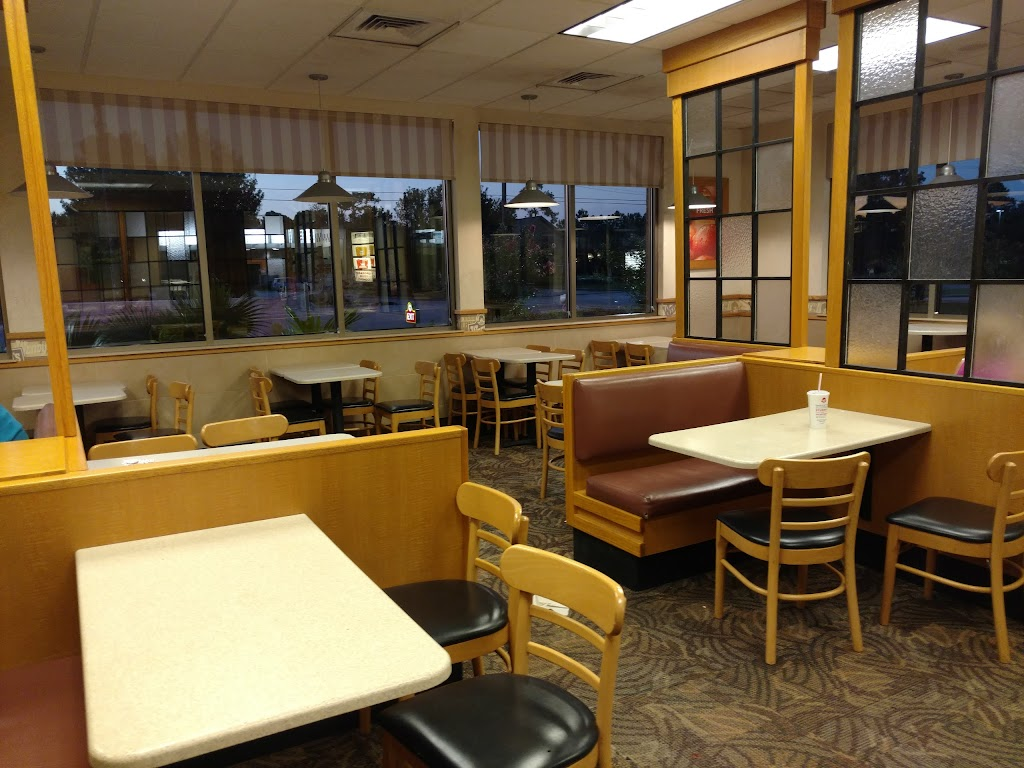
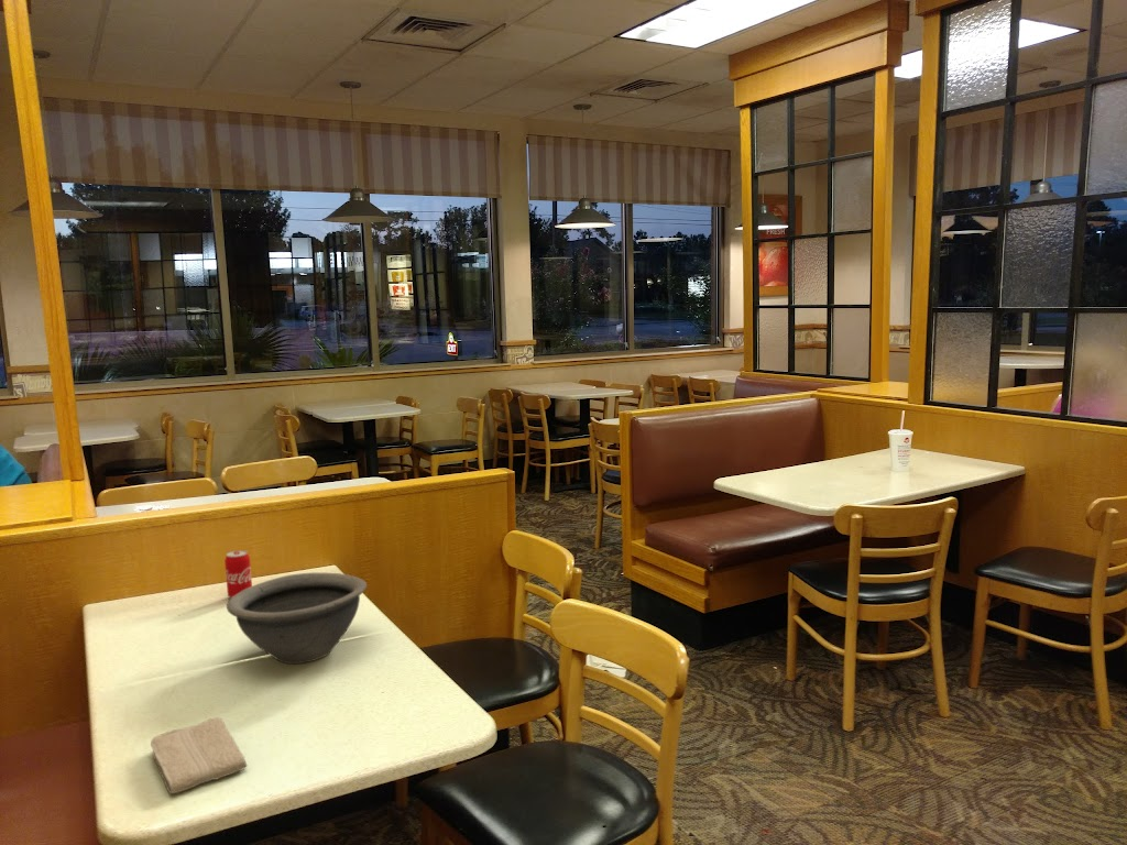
+ bowl [226,572,368,665]
+ washcloth [150,716,249,794]
+ beverage can [223,549,253,599]
